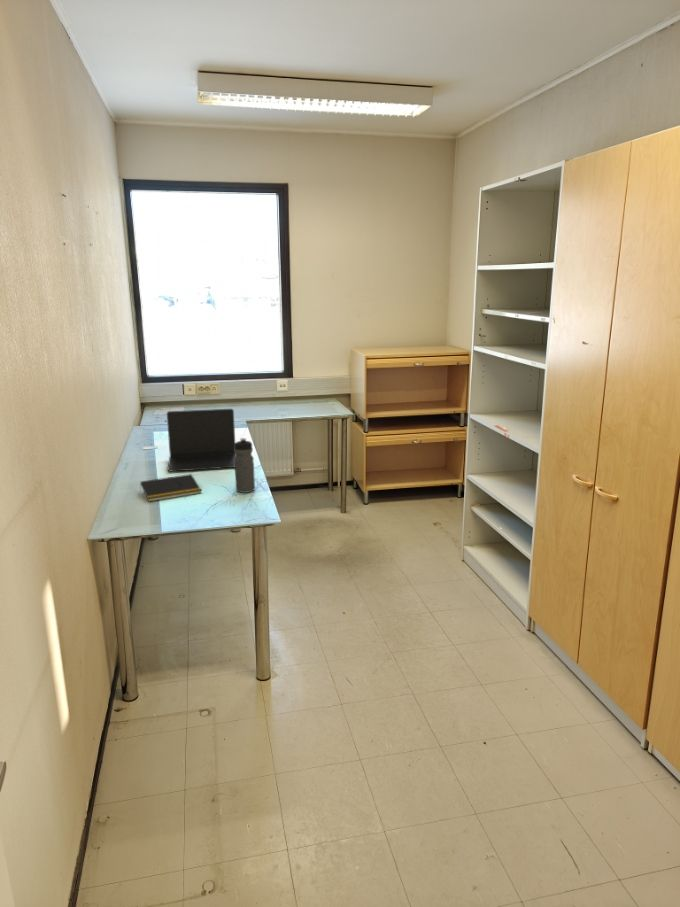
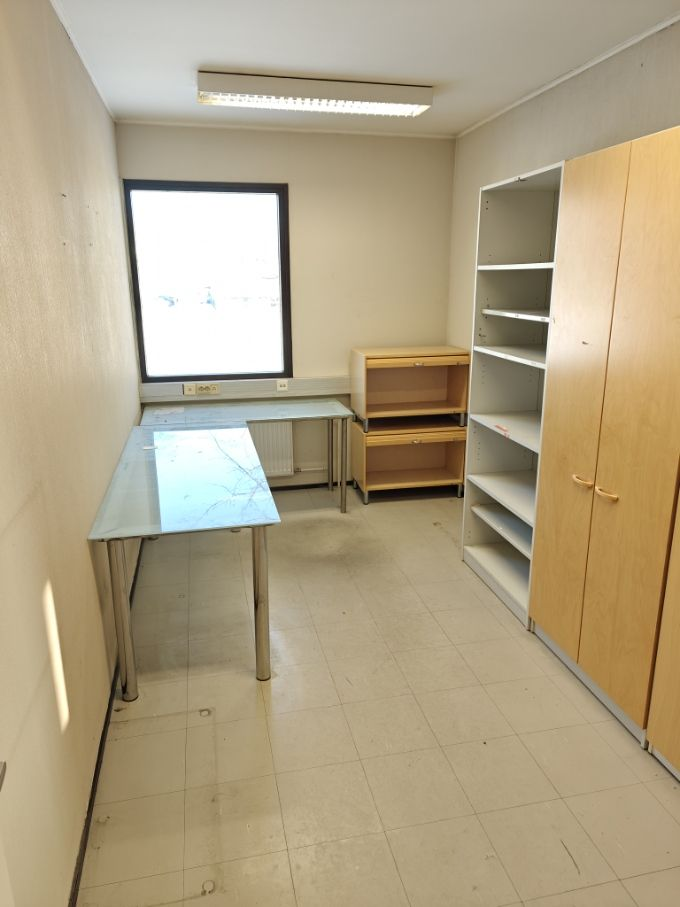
- water bottle [234,437,256,494]
- notepad [139,473,203,503]
- laptop [166,408,236,472]
